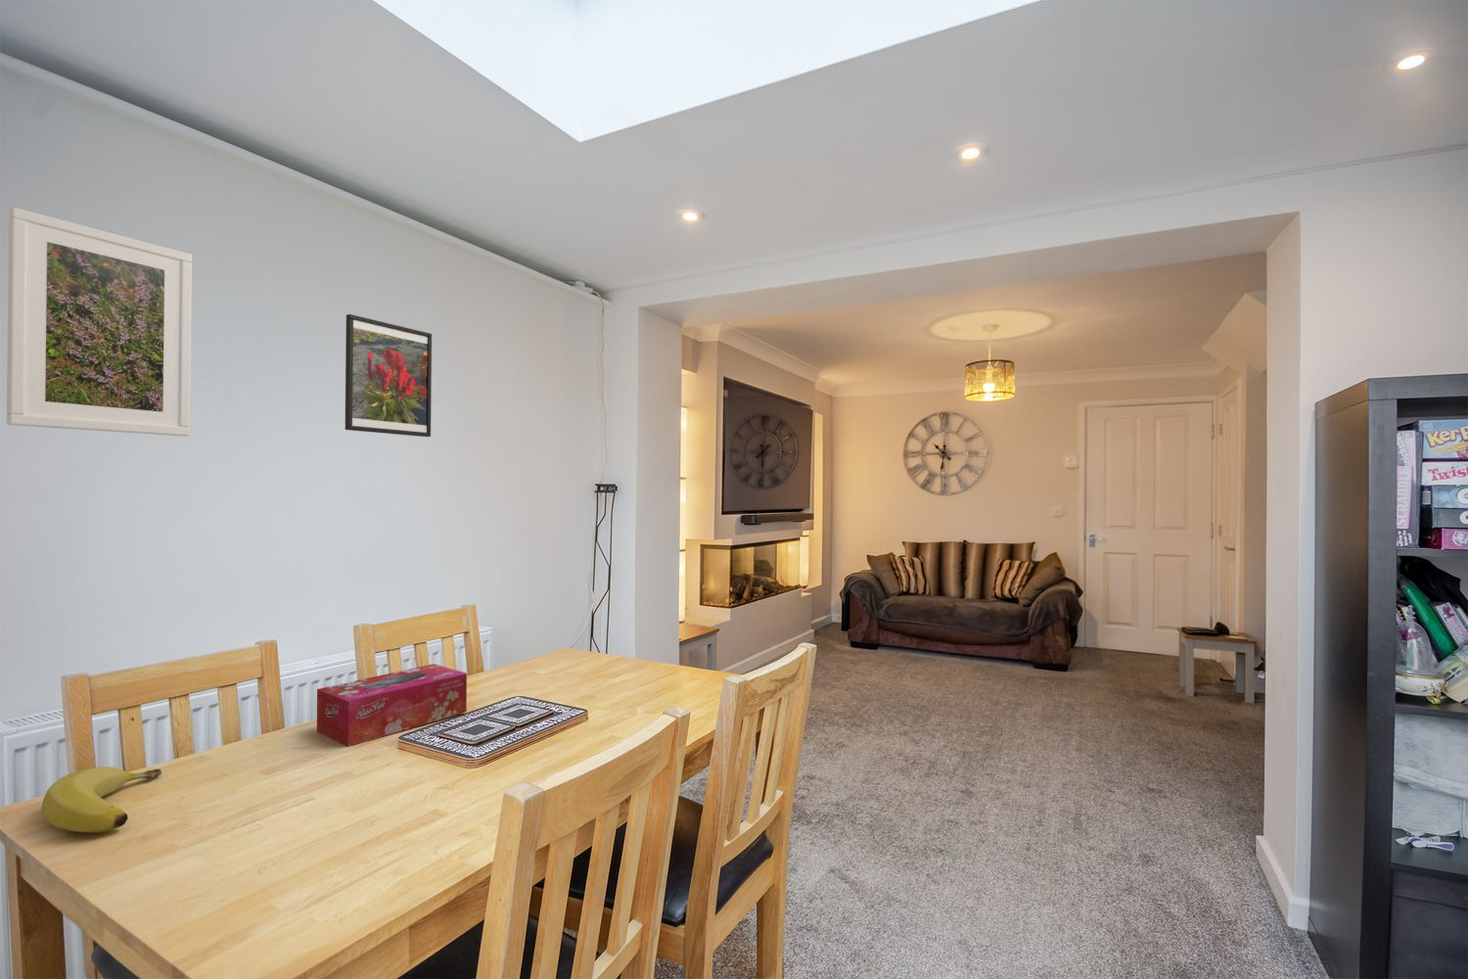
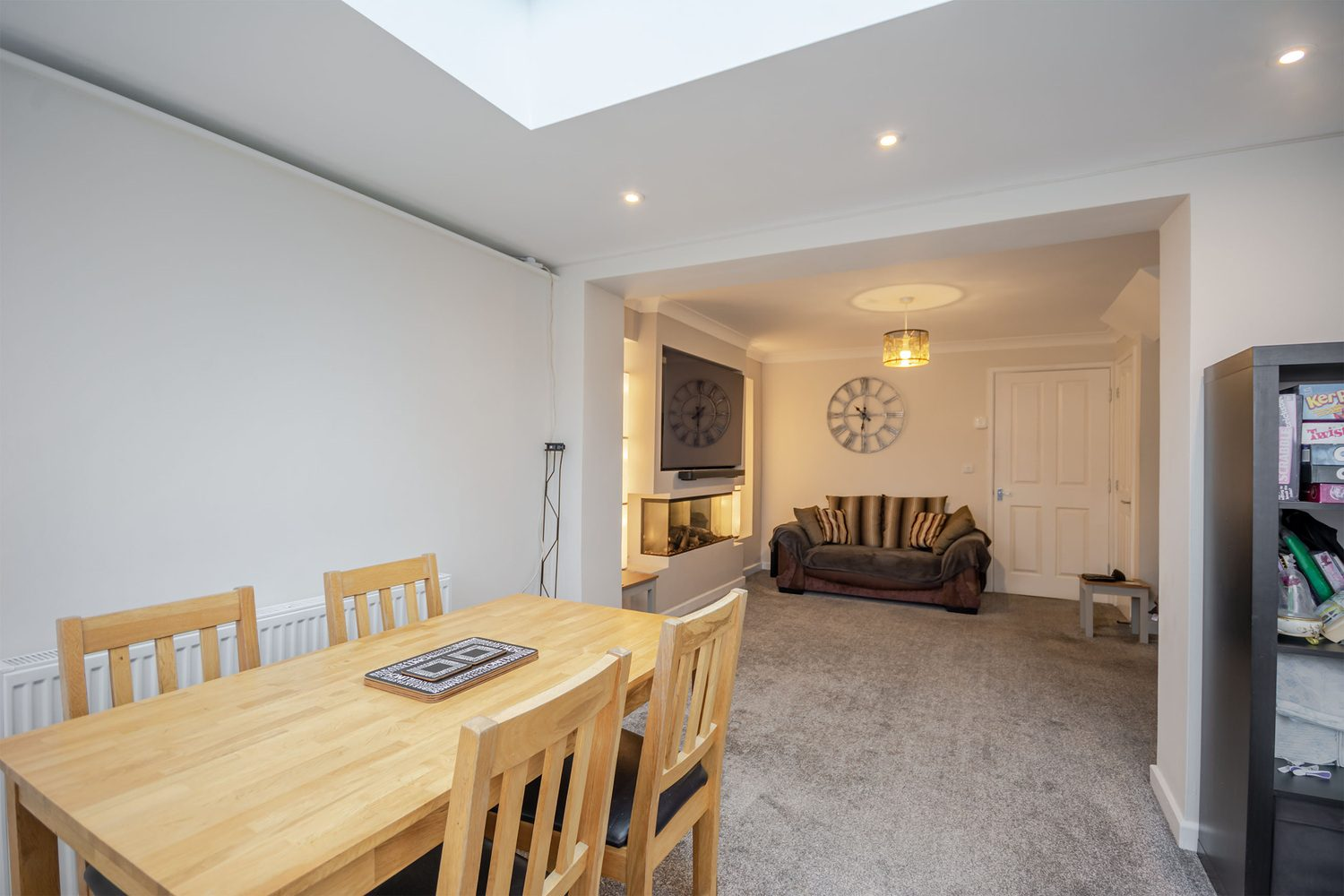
- tissue box [316,663,467,747]
- banana [40,766,163,833]
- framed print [5,207,193,438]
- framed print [344,314,433,438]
